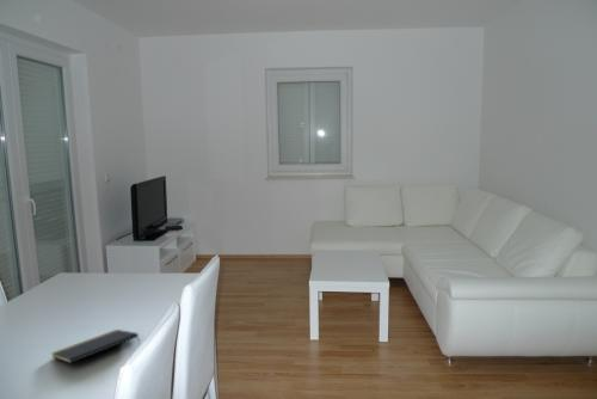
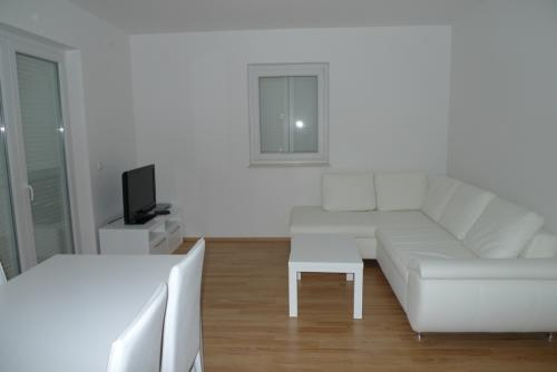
- notepad [50,329,141,364]
